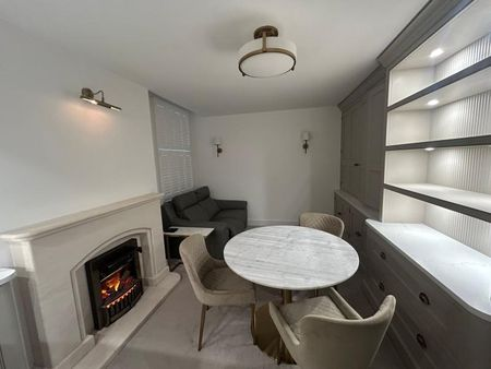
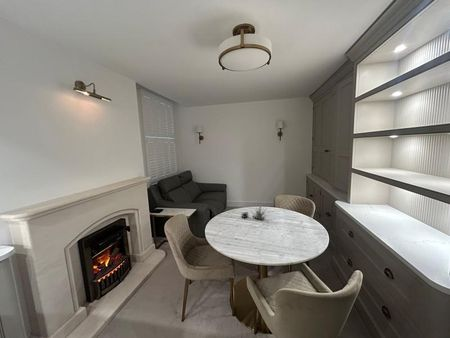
+ succulent plant [241,199,270,221]
